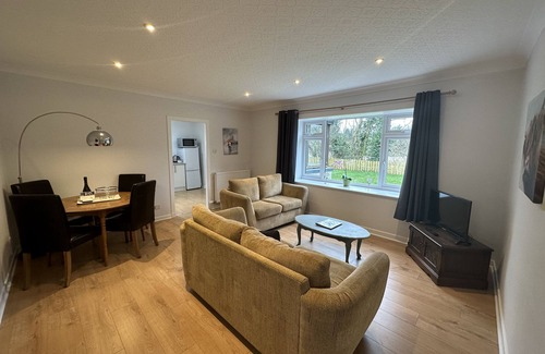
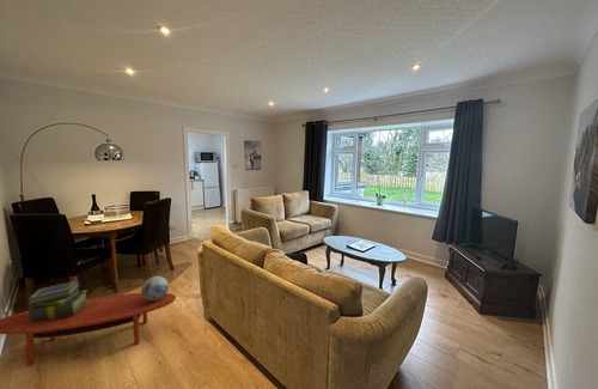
+ stack of books [25,279,89,322]
+ decorative sphere [140,275,170,302]
+ coffee table [0,292,177,367]
